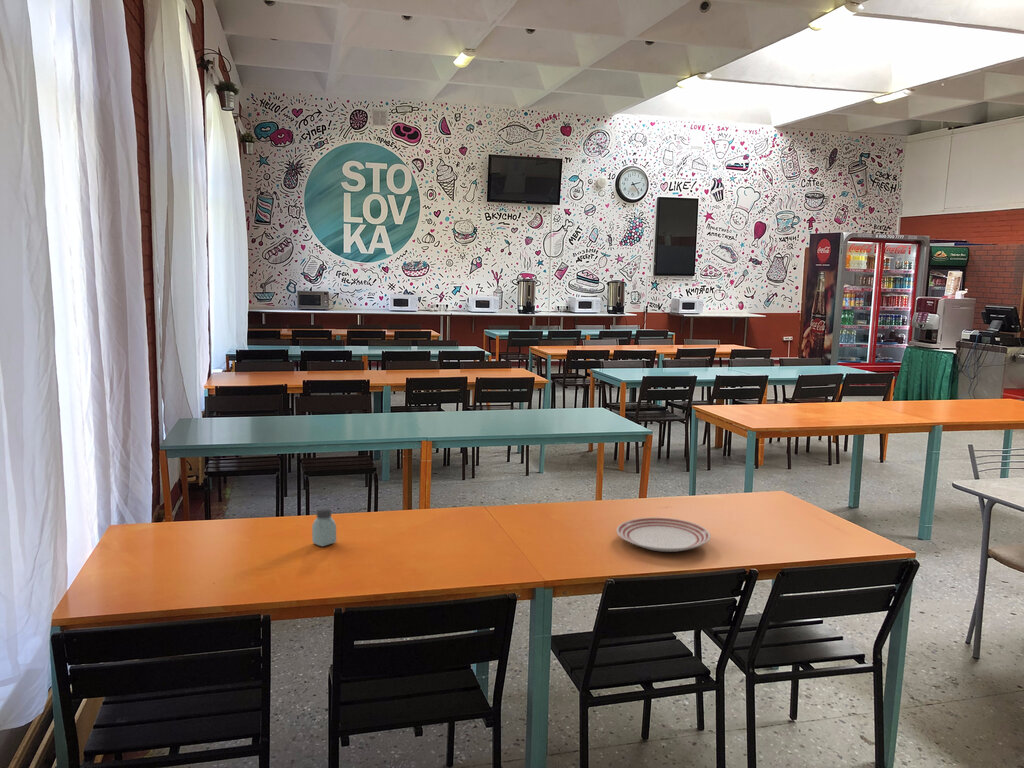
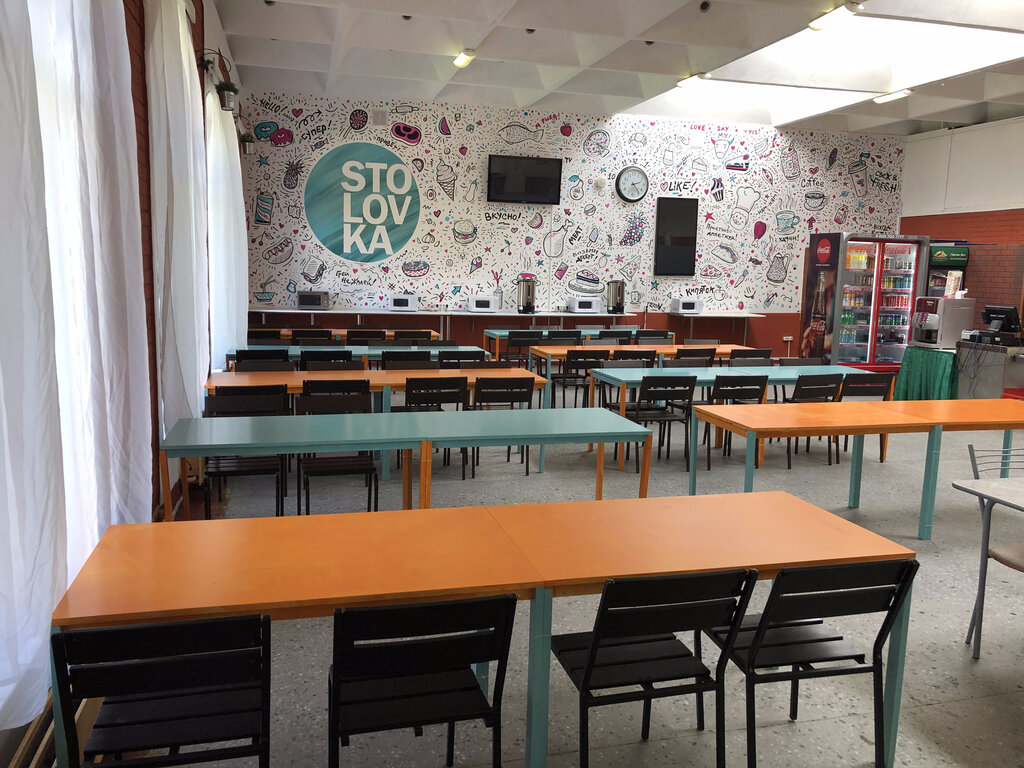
- saltshaker [311,506,337,547]
- dinner plate [616,516,712,553]
